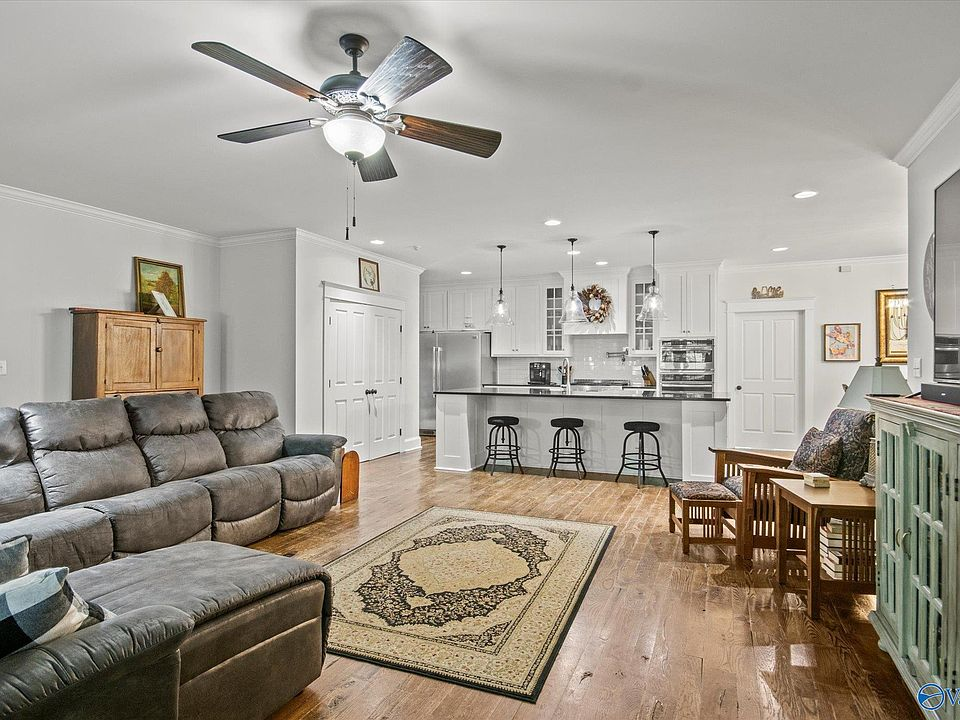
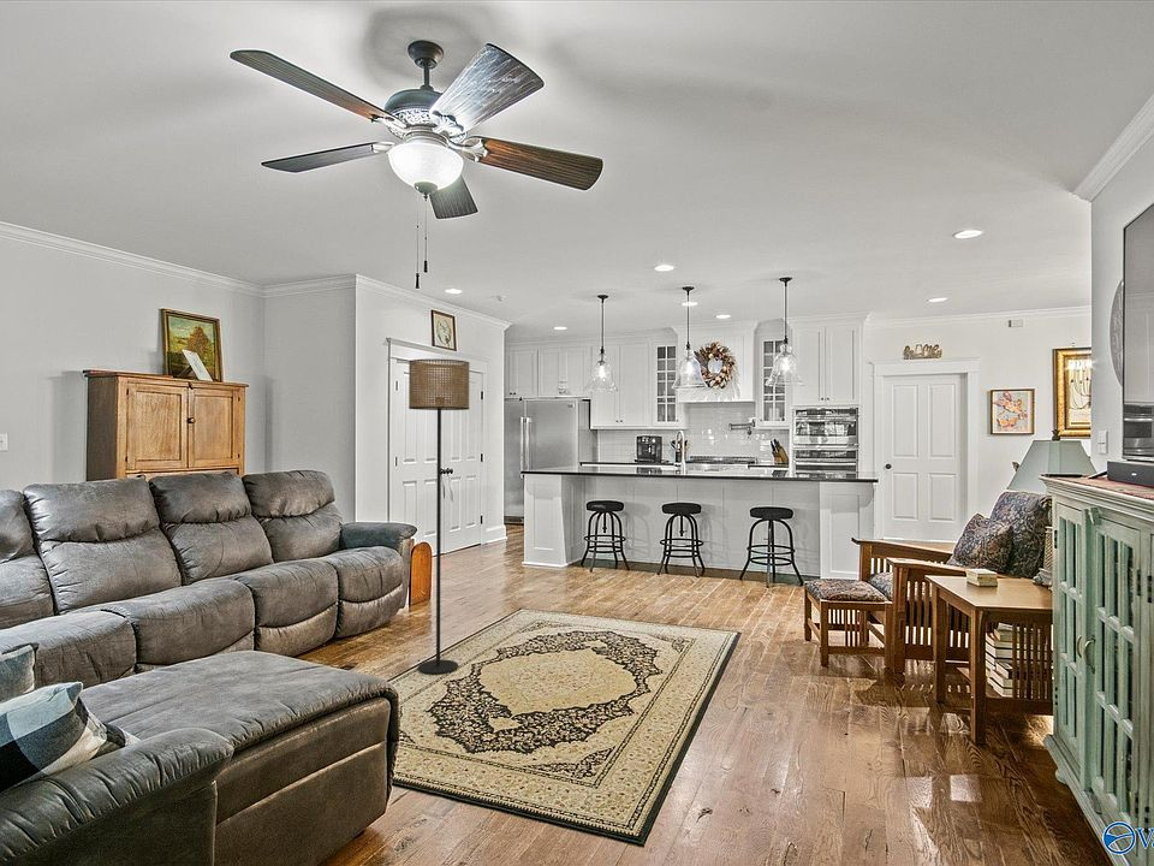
+ floor lamp [408,358,471,675]
